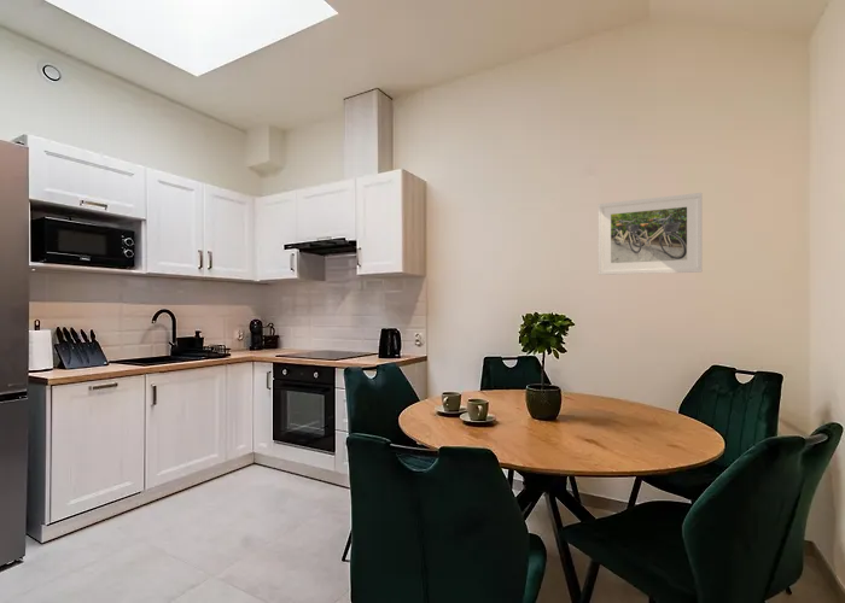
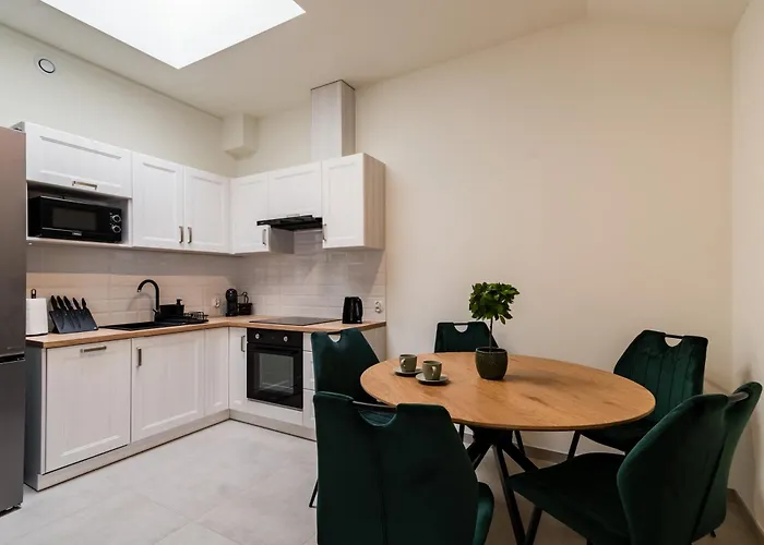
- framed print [598,192,703,276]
